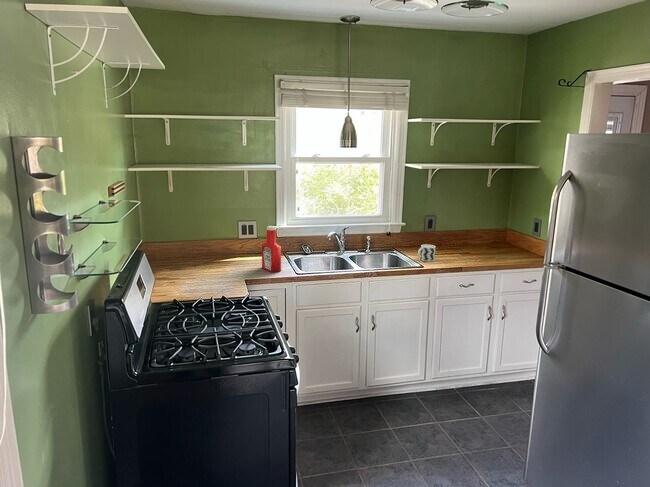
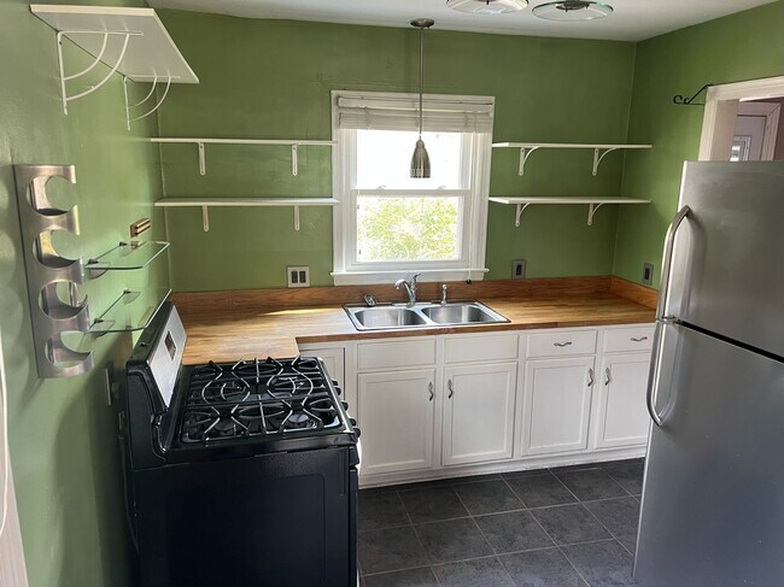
- soap bottle [261,225,282,273]
- cup [417,243,437,263]
